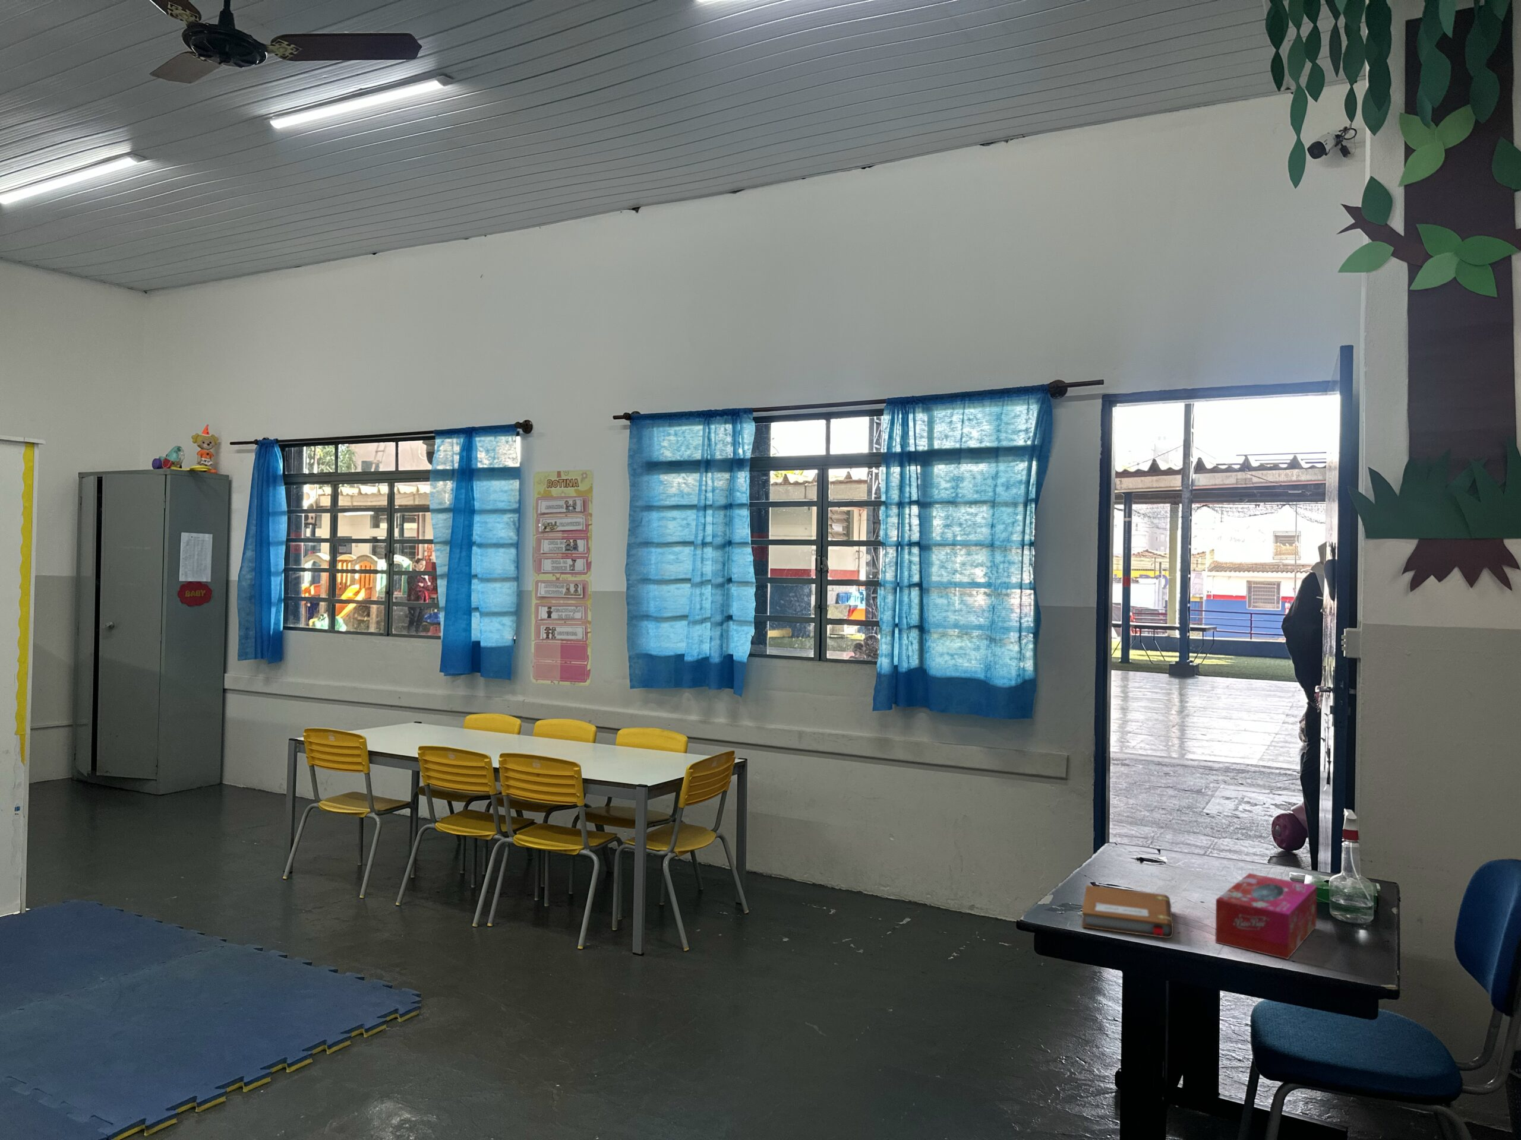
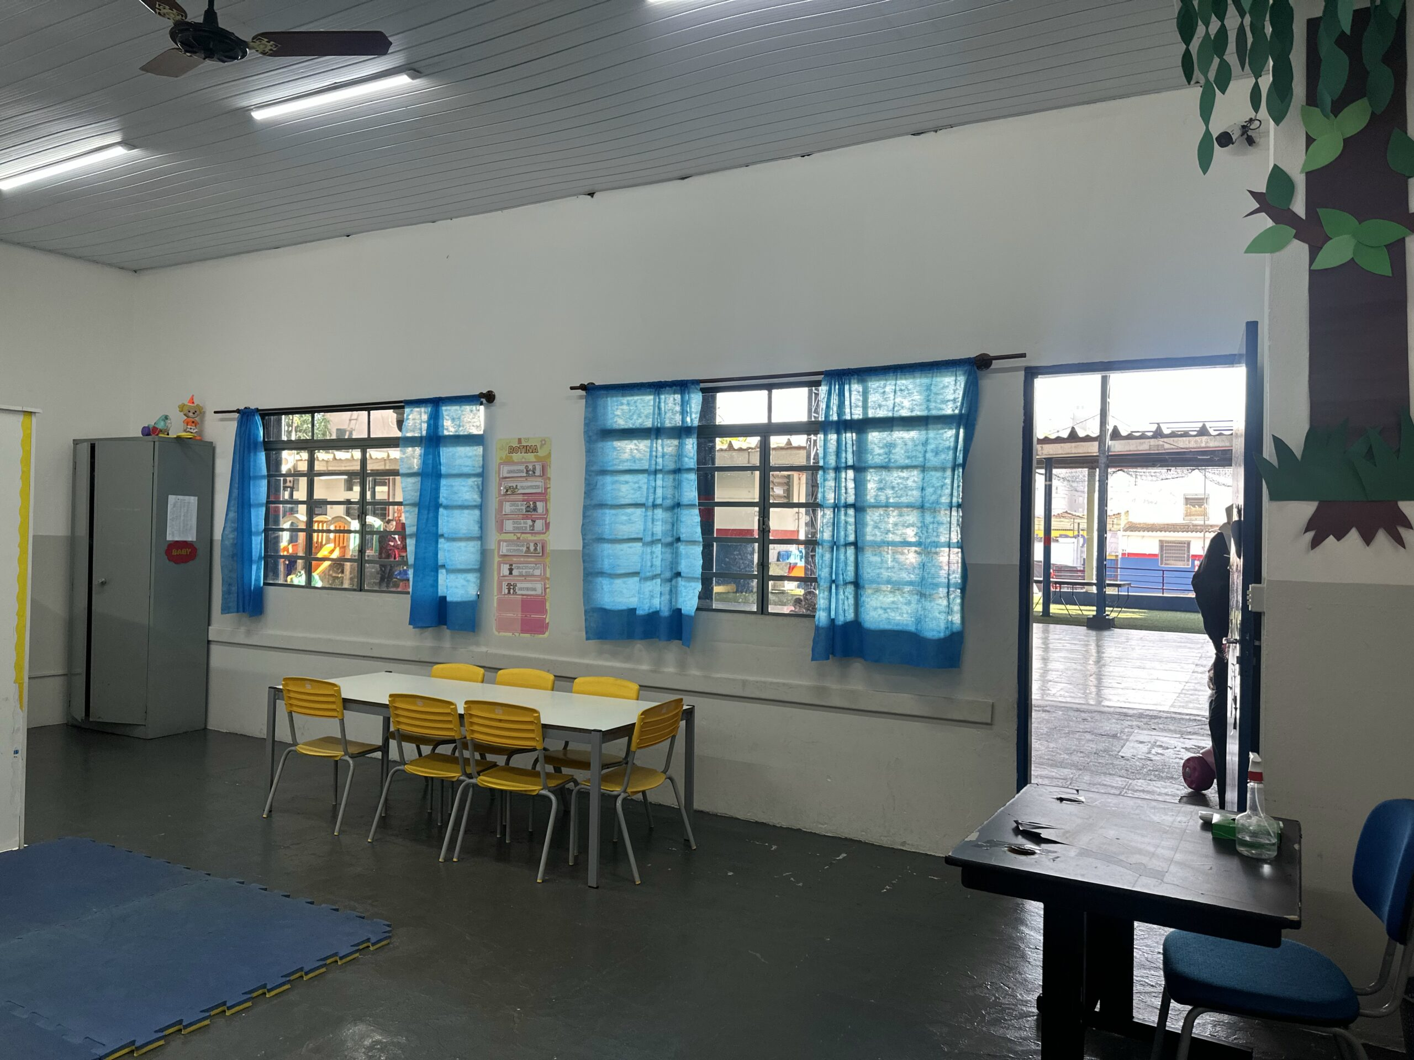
- tissue box [1214,872,1317,960]
- notebook [1080,885,1174,939]
